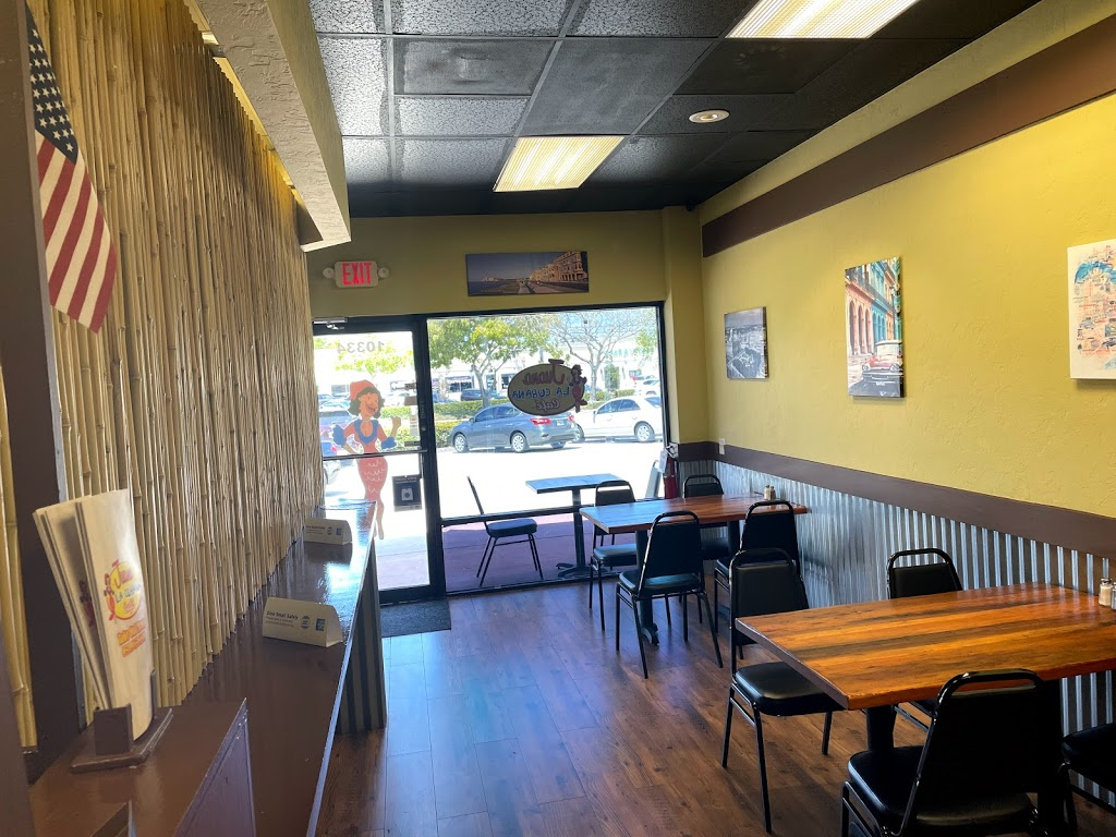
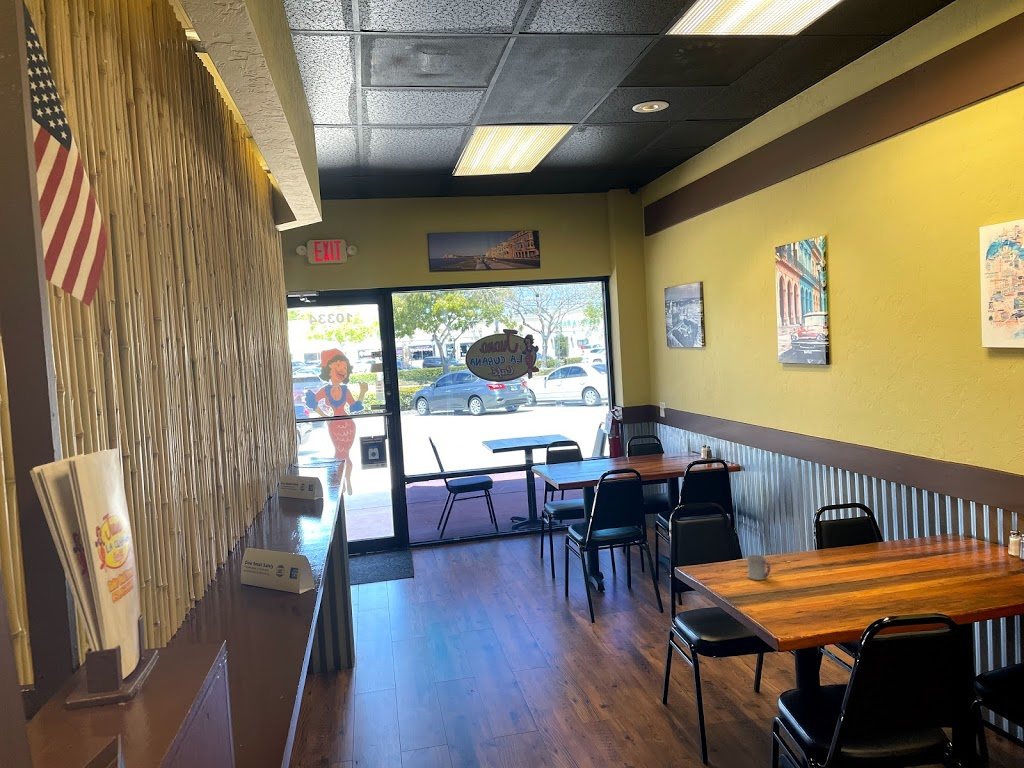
+ cup [746,554,772,581]
